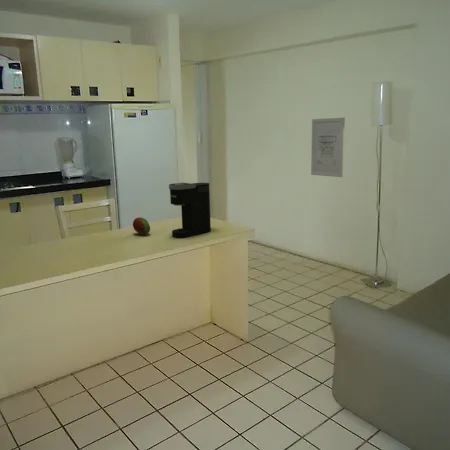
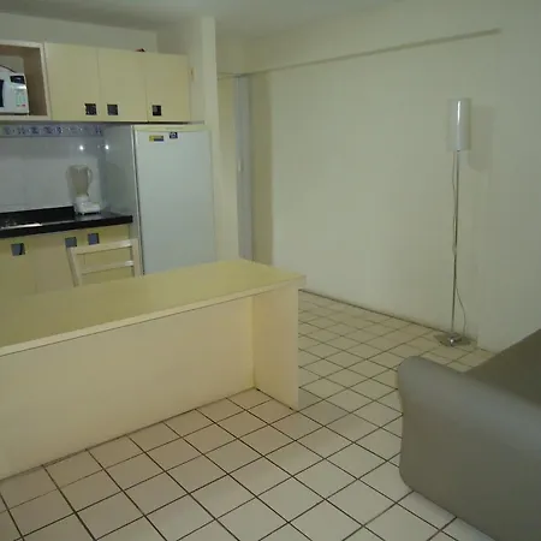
- fruit [132,216,151,235]
- coffee maker [168,182,212,238]
- wall art [310,117,346,178]
